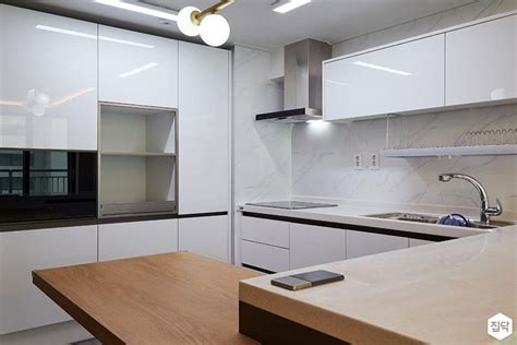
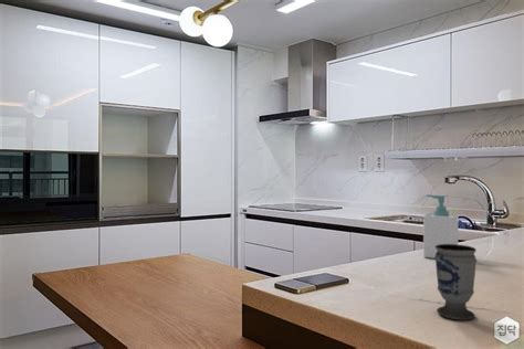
+ soap bottle [422,194,459,260]
+ cup [434,244,478,320]
